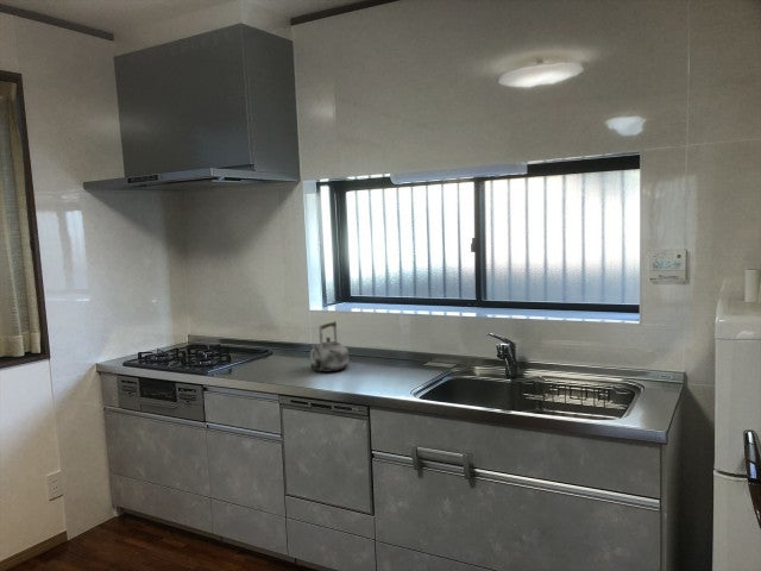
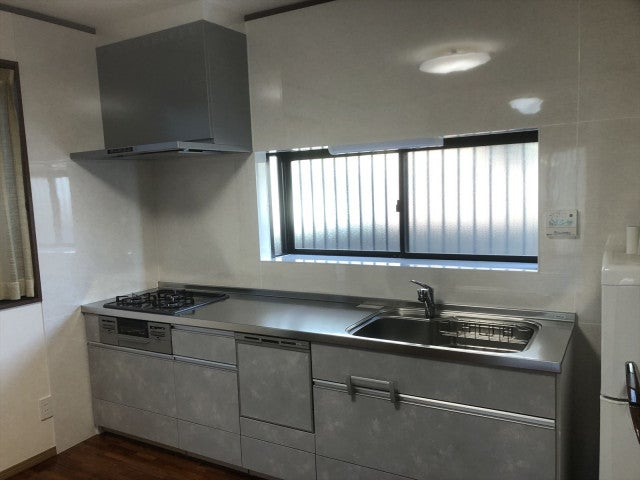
- kettle [309,320,350,374]
